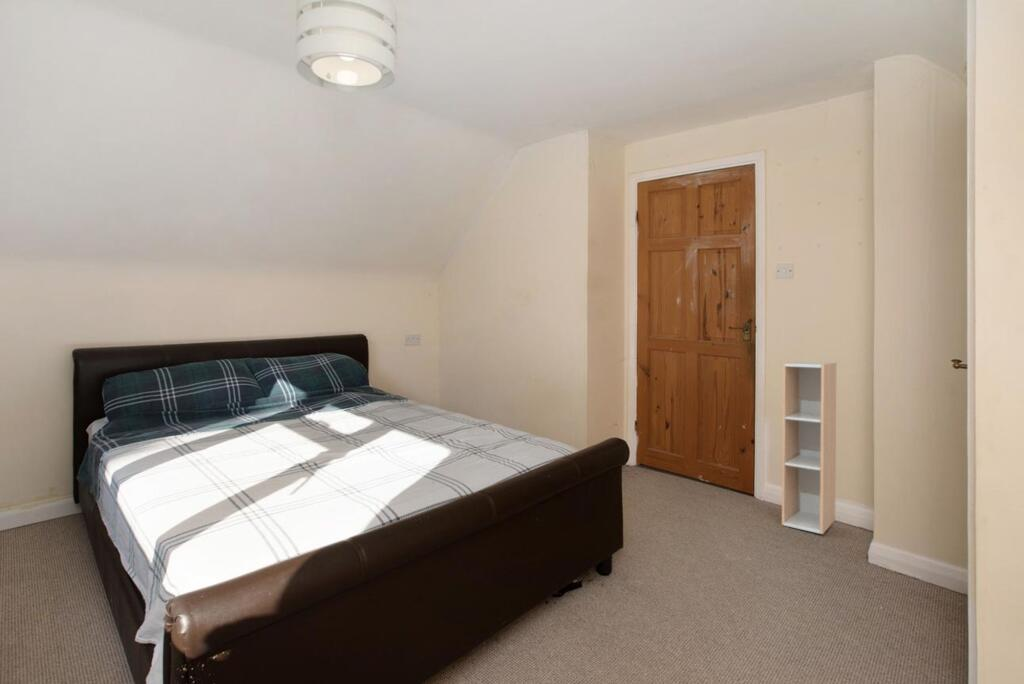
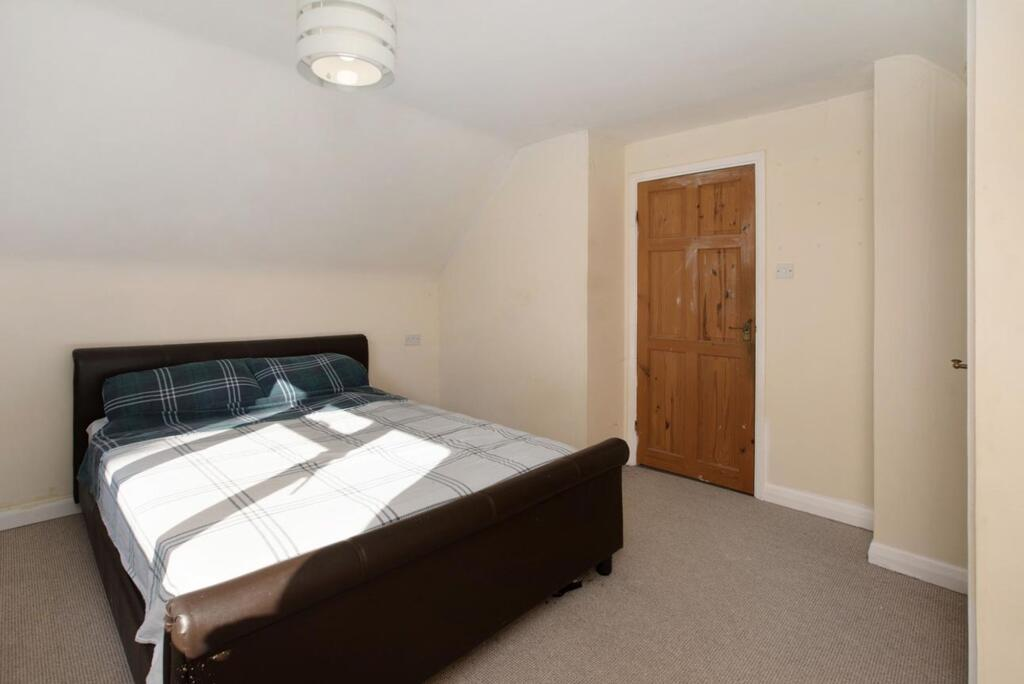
- shelf unit [781,361,837,535]
